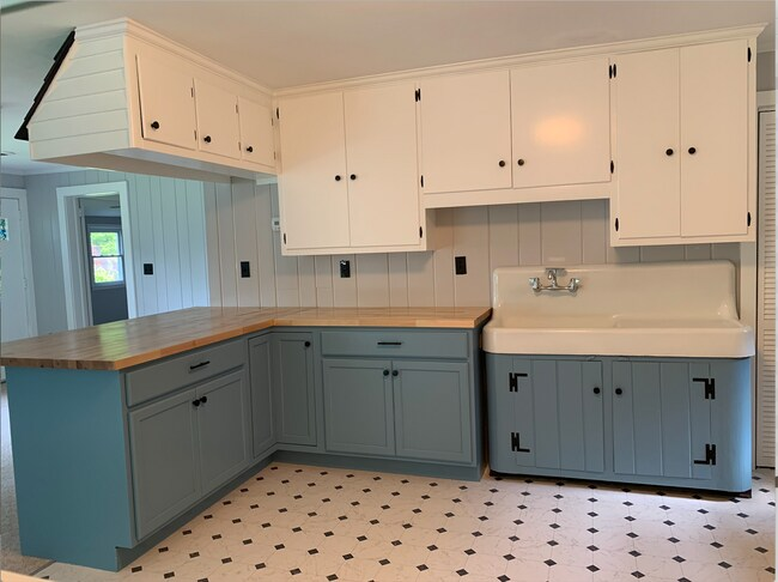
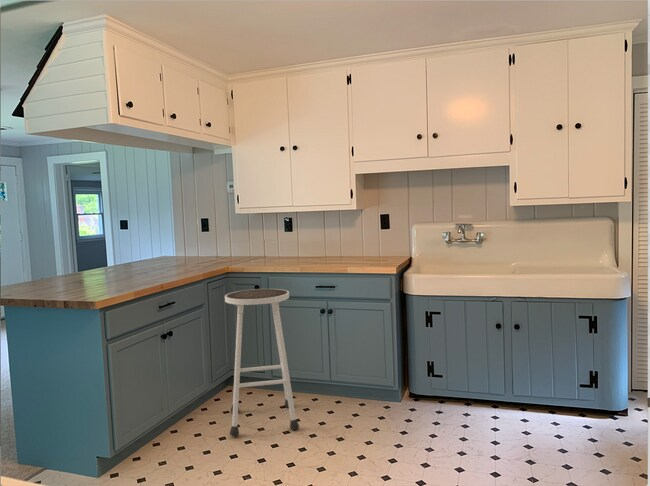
+ stool [224,288,300,437]
